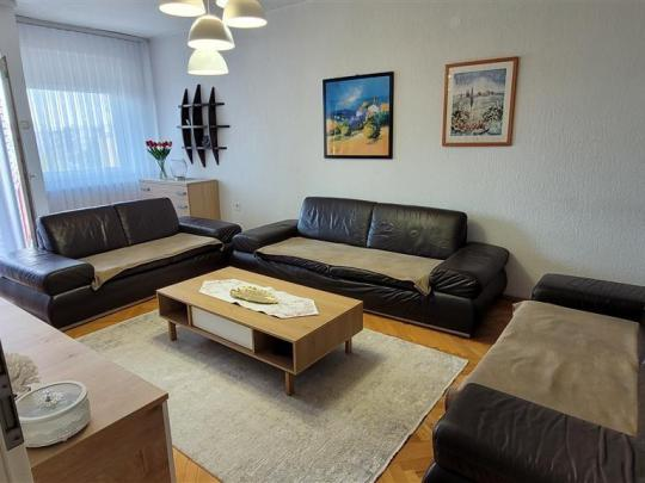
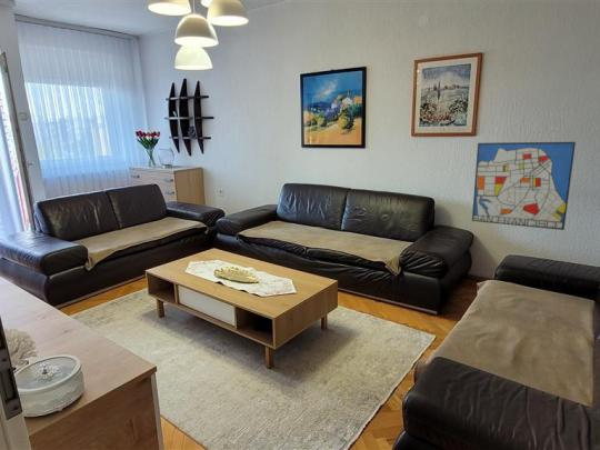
+ wall art [471,141,577,231]
